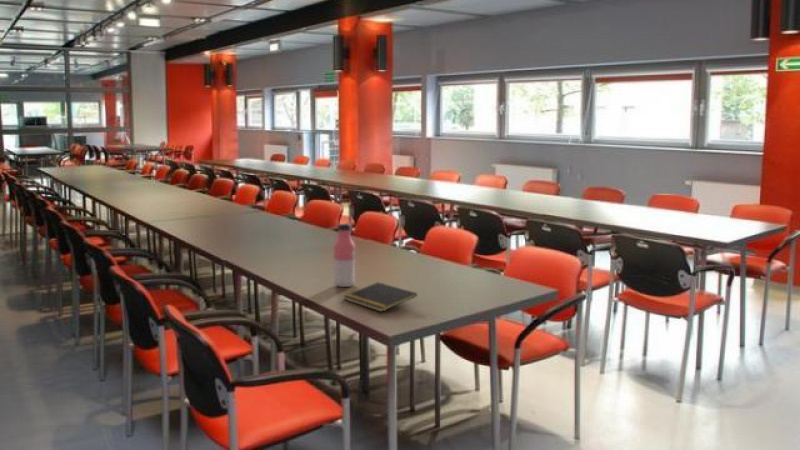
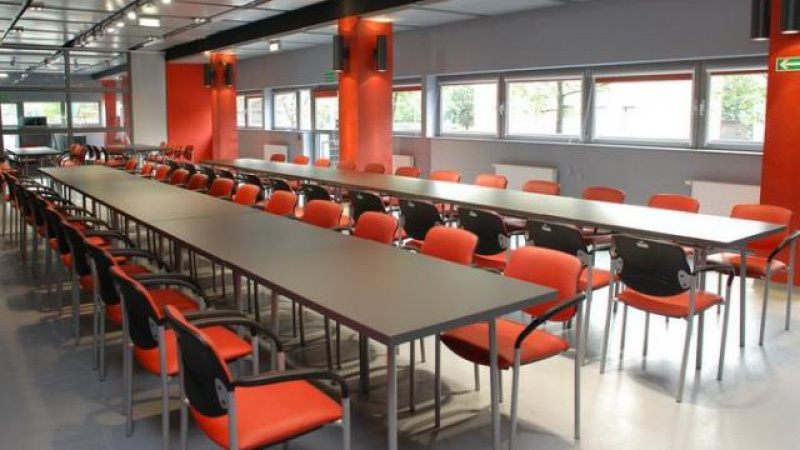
- water bottle [333,222,356,288]
- notepad [342,281,418,313]
